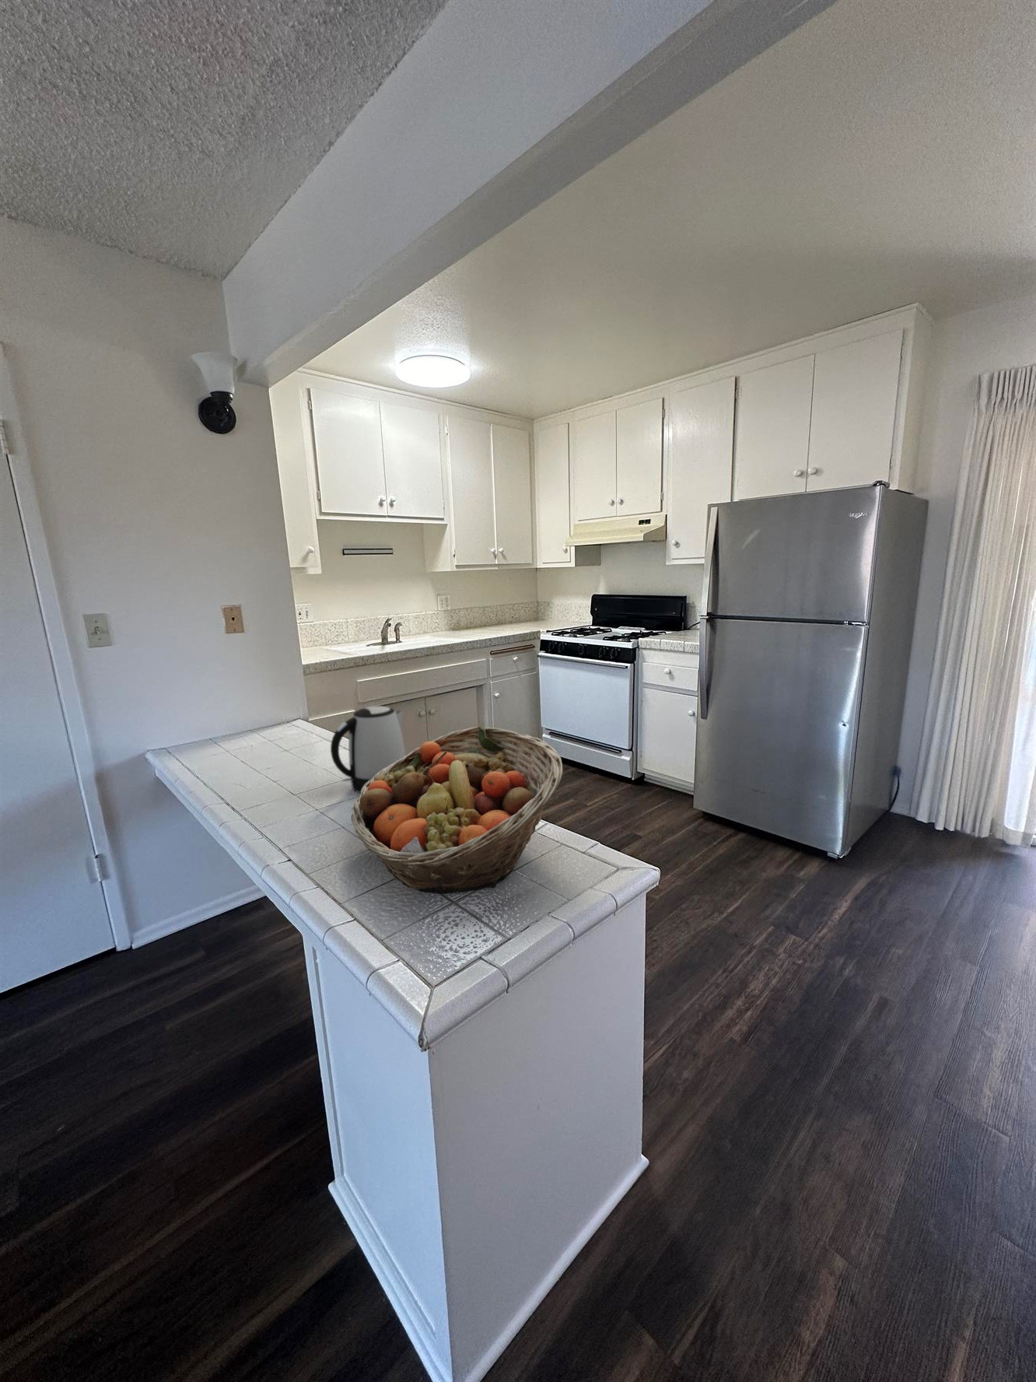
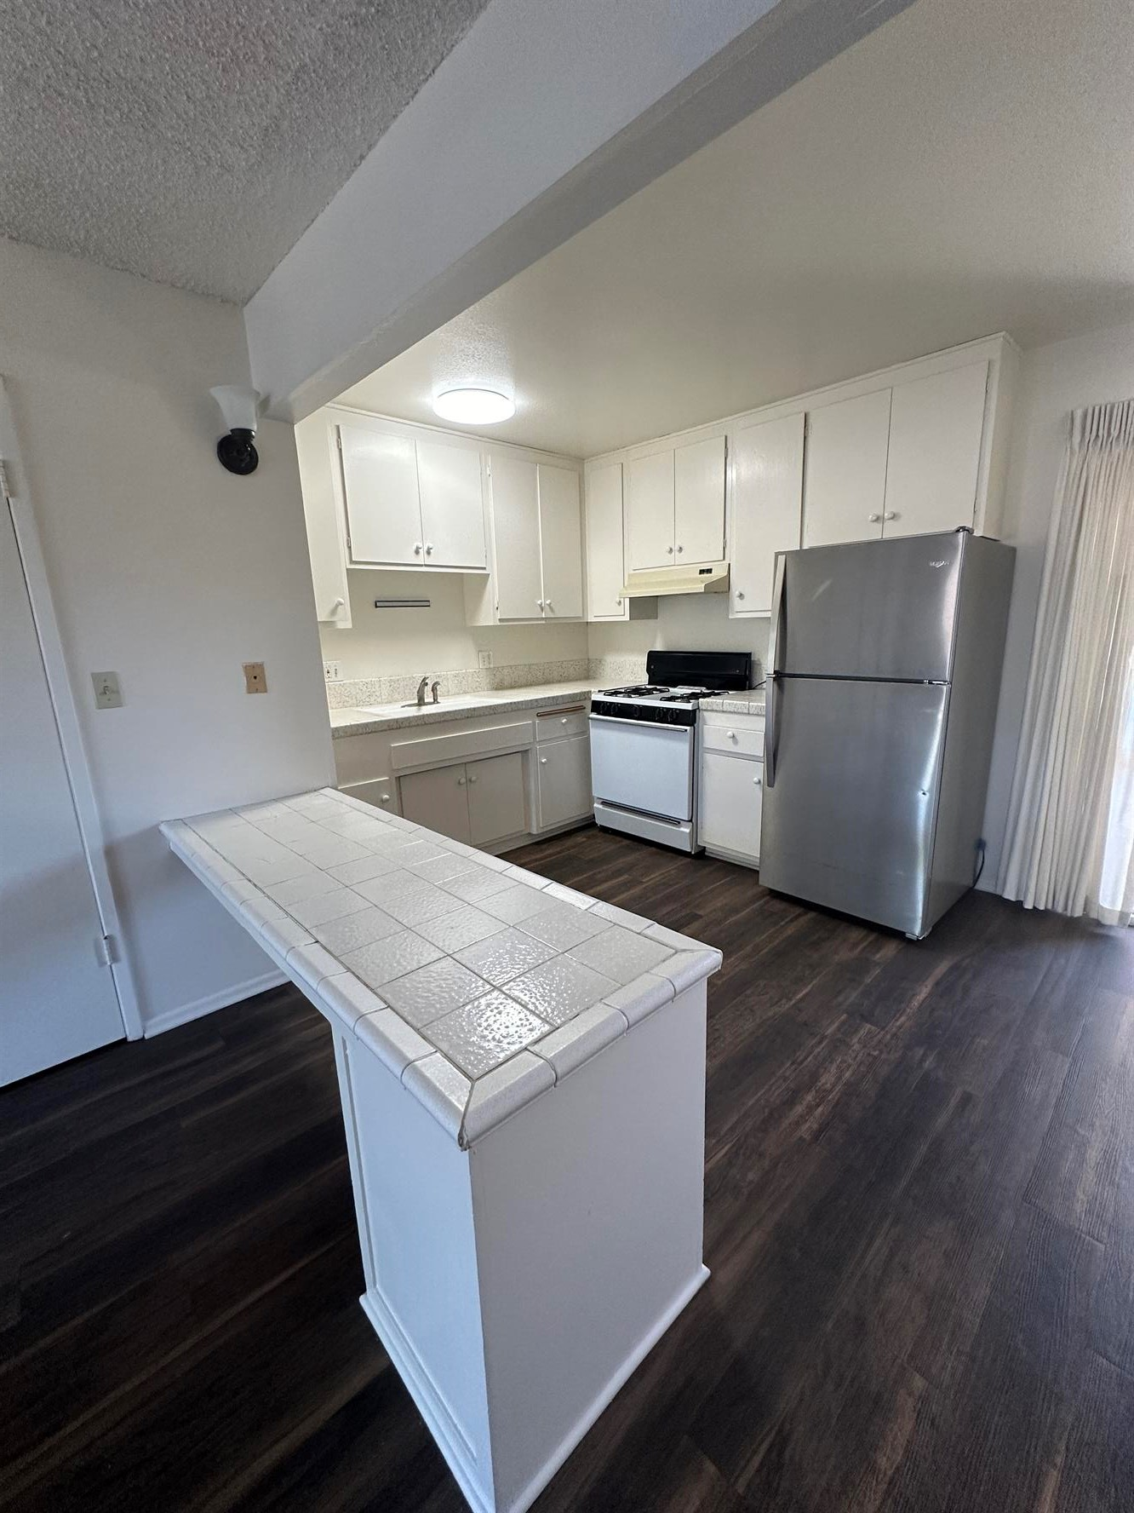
- fruit basket [350,726,564,894]
- kettle [330,706,406,793]
